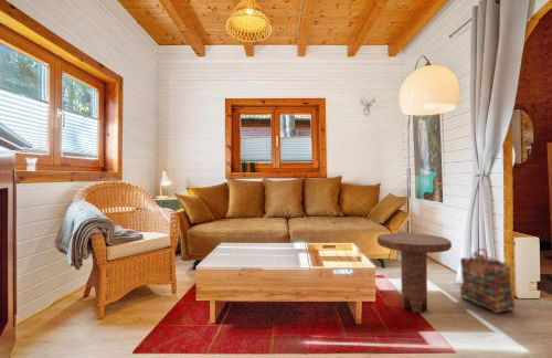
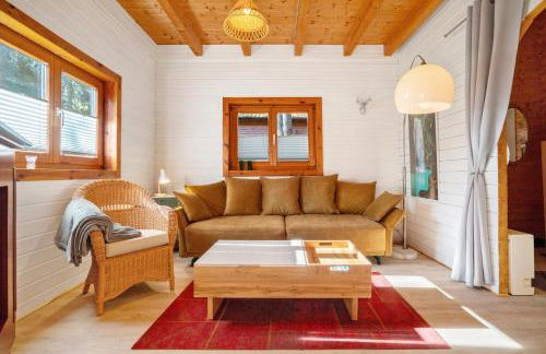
- backpack [459,248,517,314]
- side table [376,232,453,314]
